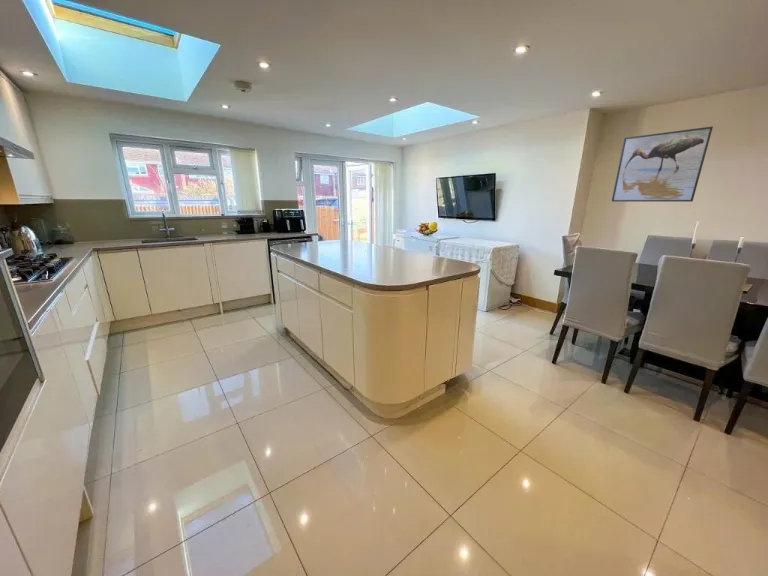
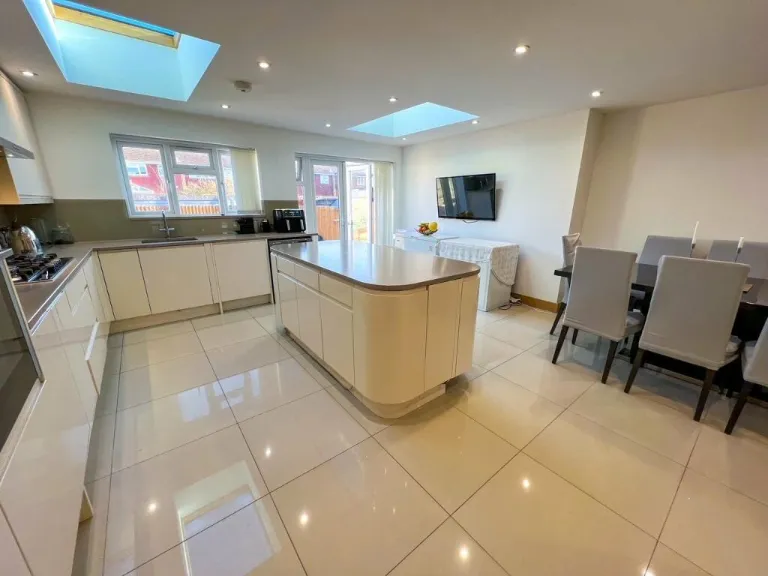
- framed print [611,126,714,203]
